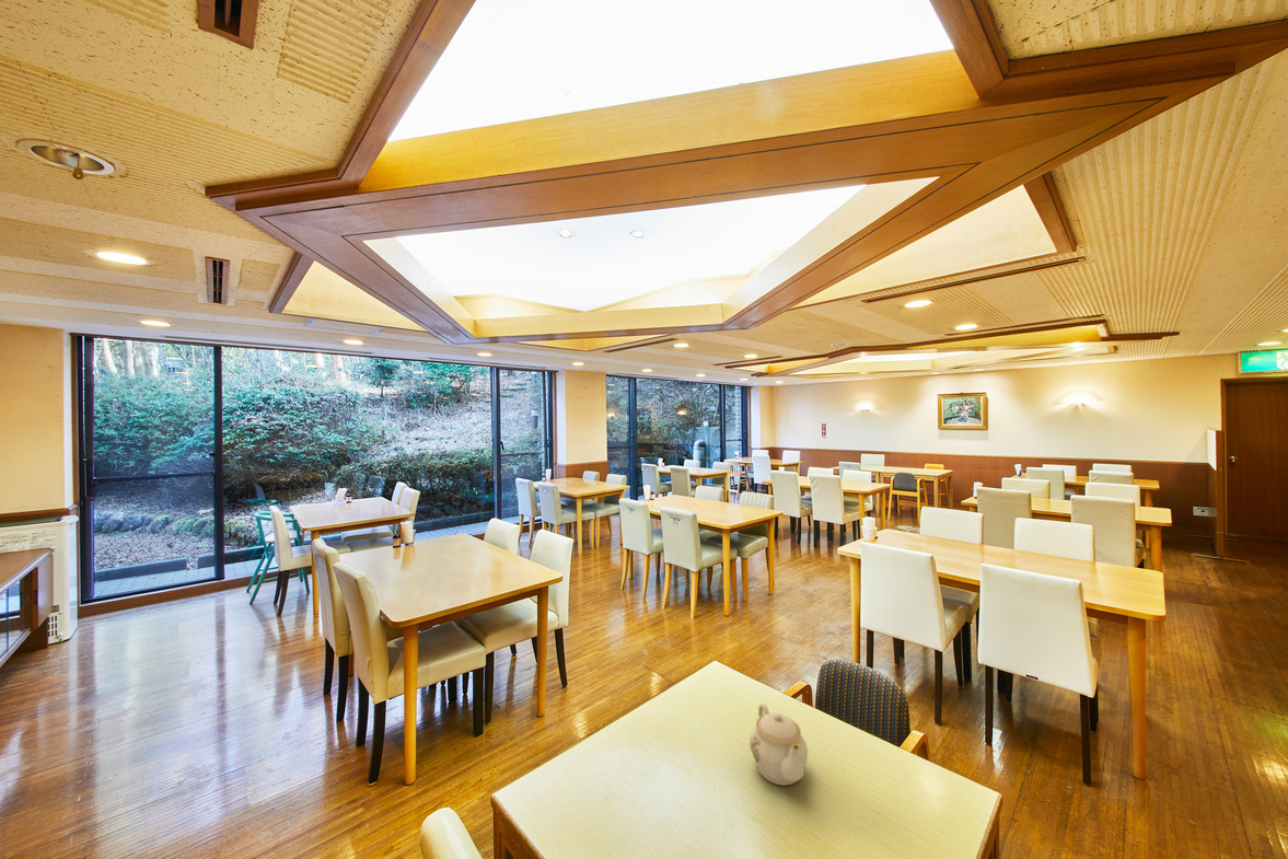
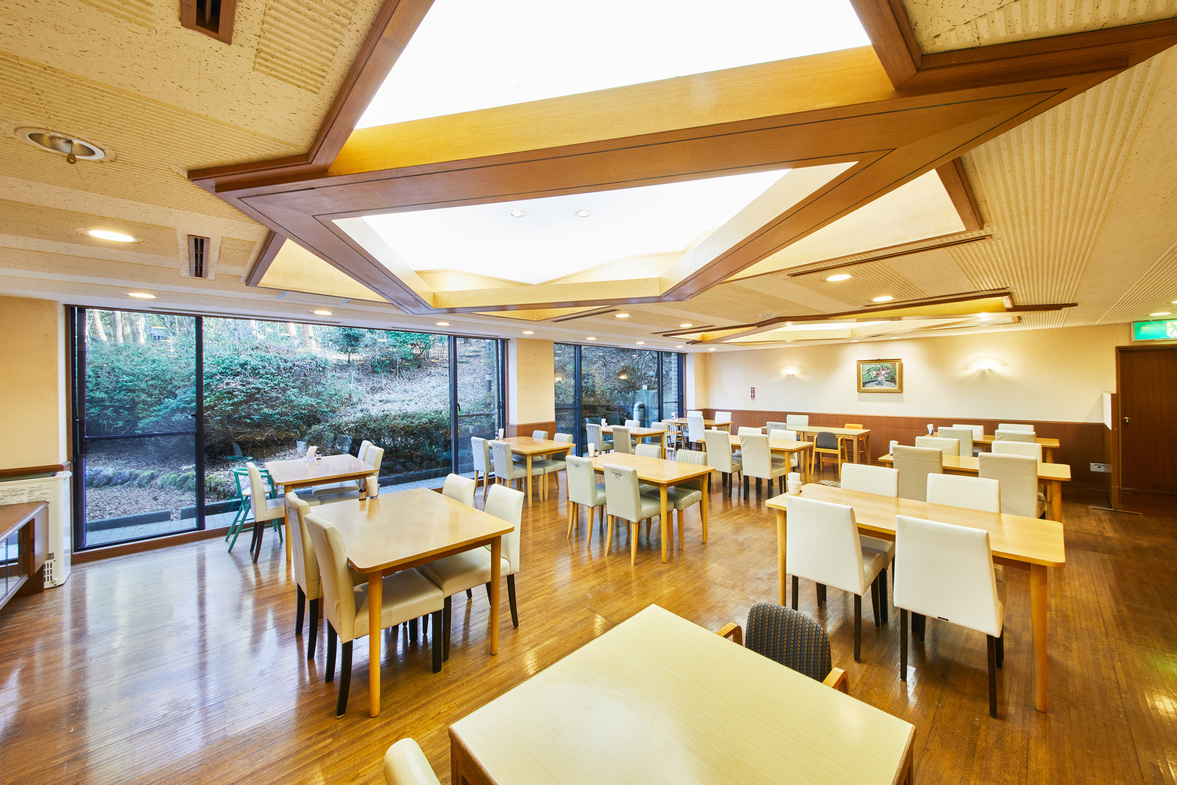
- teapot [749,701,809,787]
